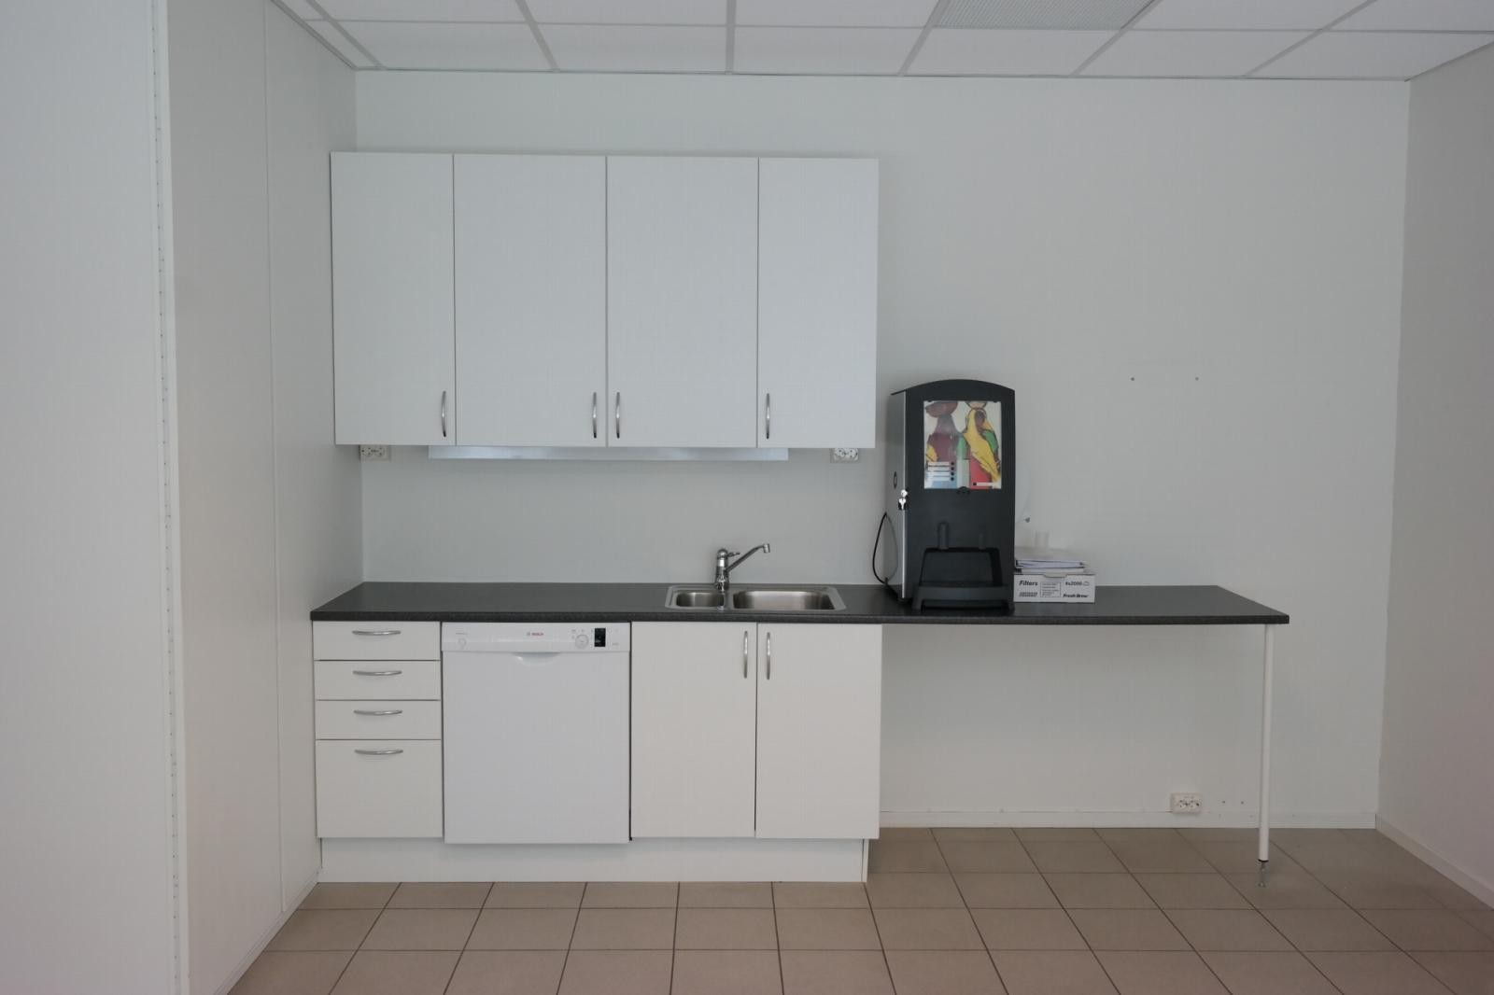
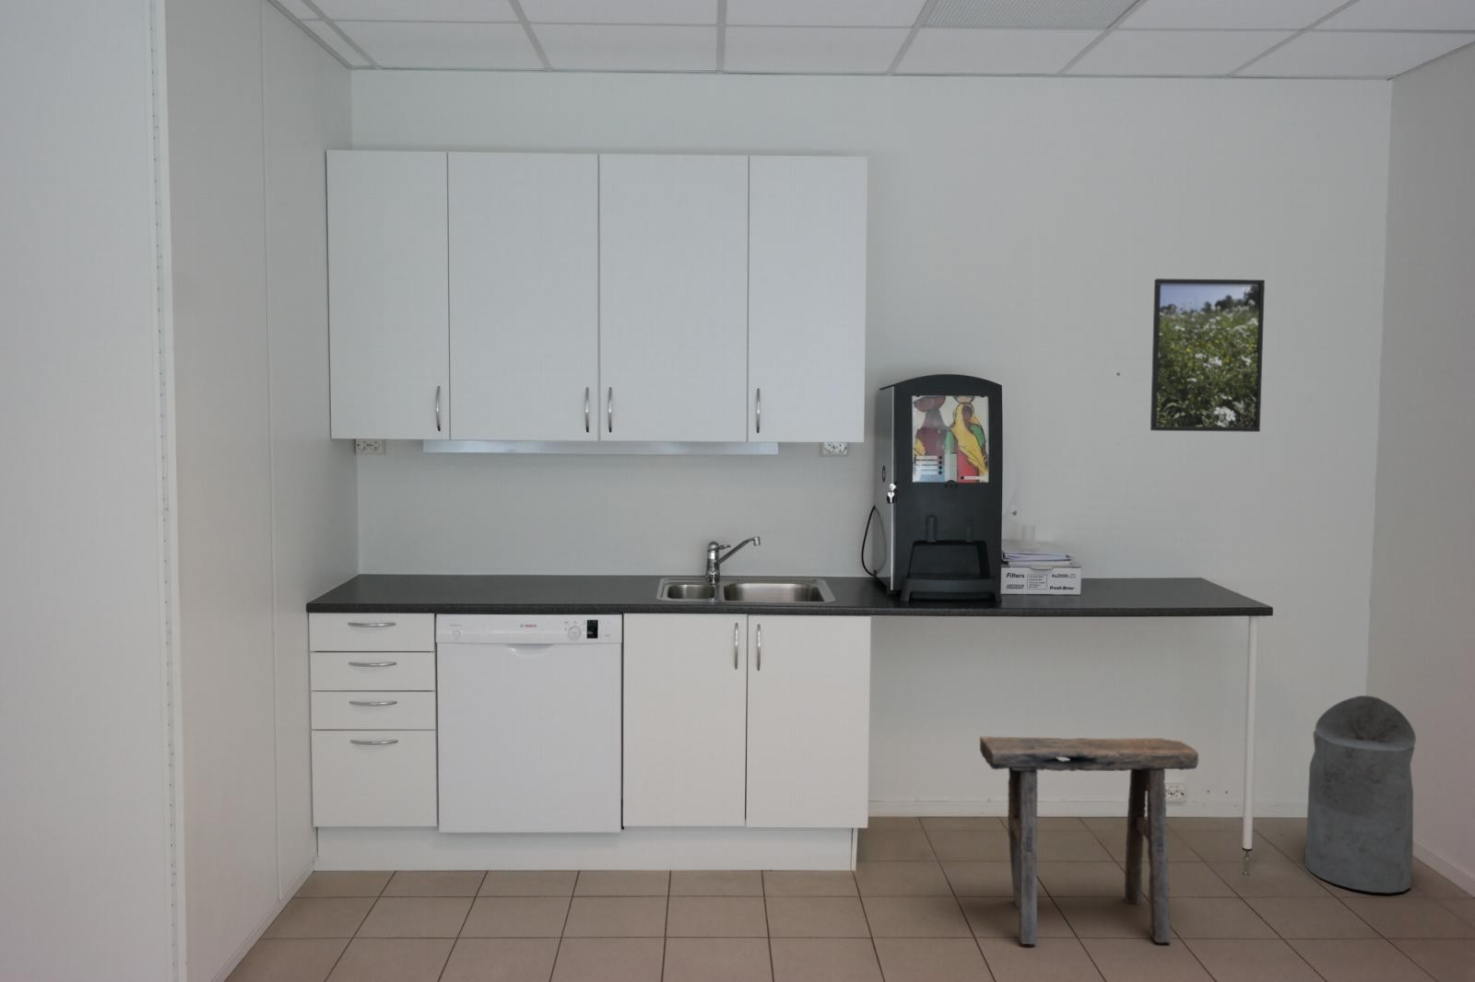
+ stool [979,735,1200,945]
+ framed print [1149,277,1266,433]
+ trash can [1304,695,1417,893]
